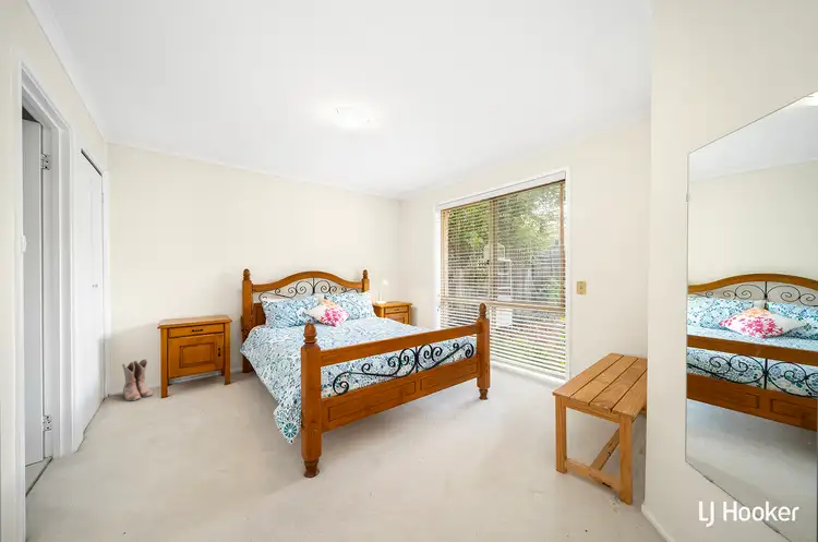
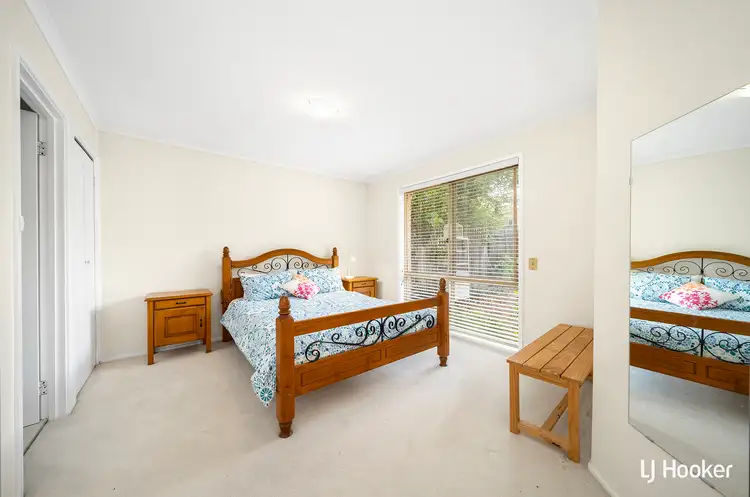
- boots [121,358,154,401]
